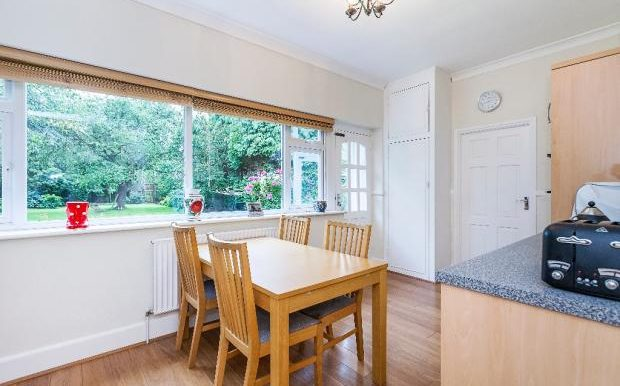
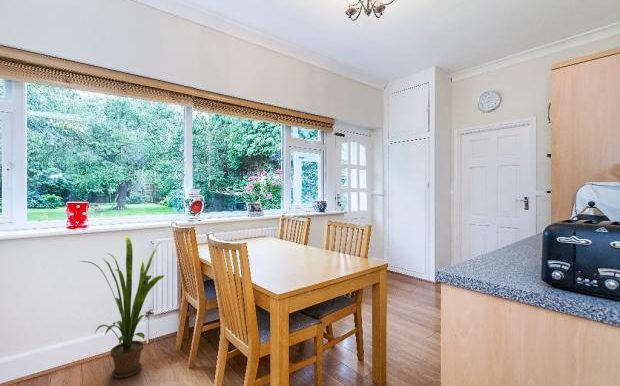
+ house plant [79,234,165,379]
